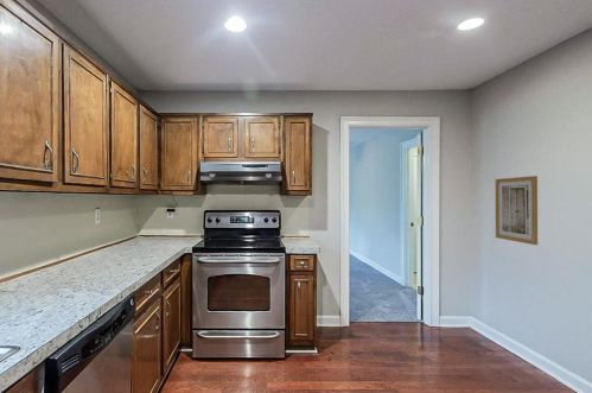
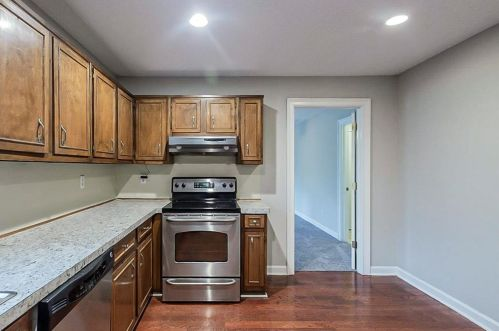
- wall art [495,175,539,246]
